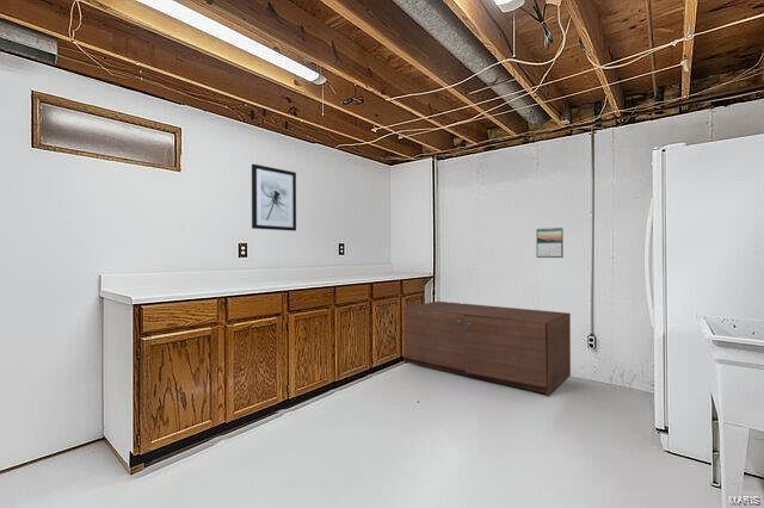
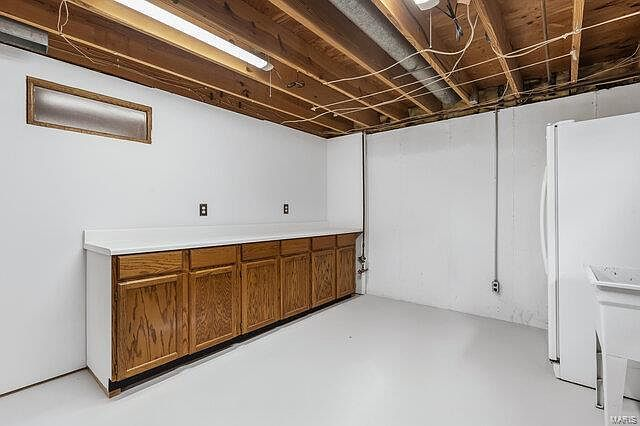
- calendar [535,227,565,259]
- wall art [251,163,297,233]
- storage trunk [402,301,572,397]
